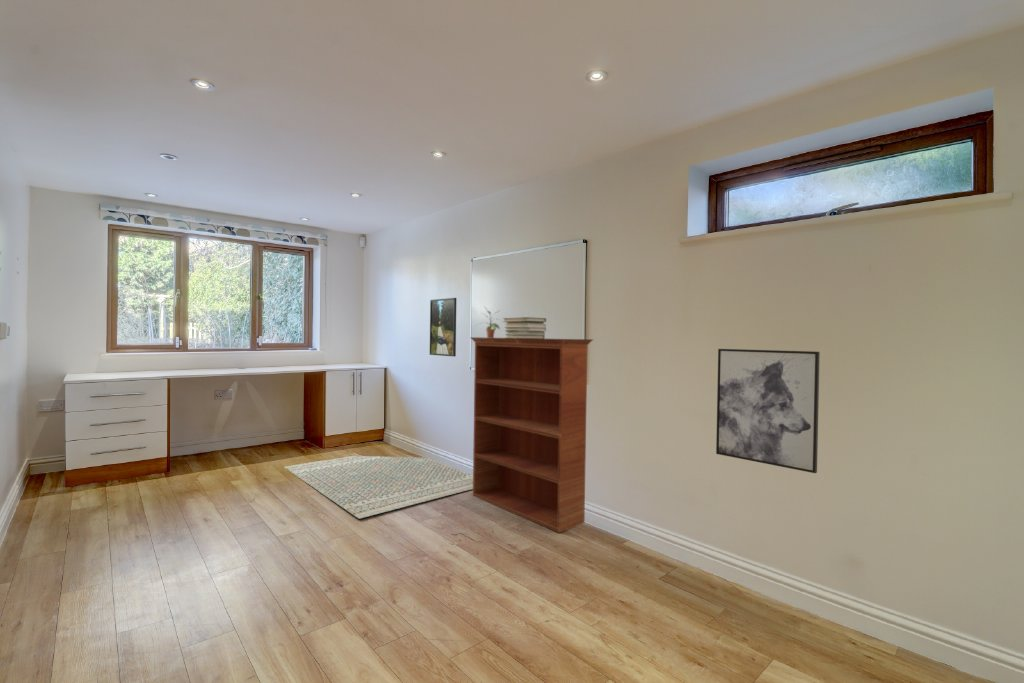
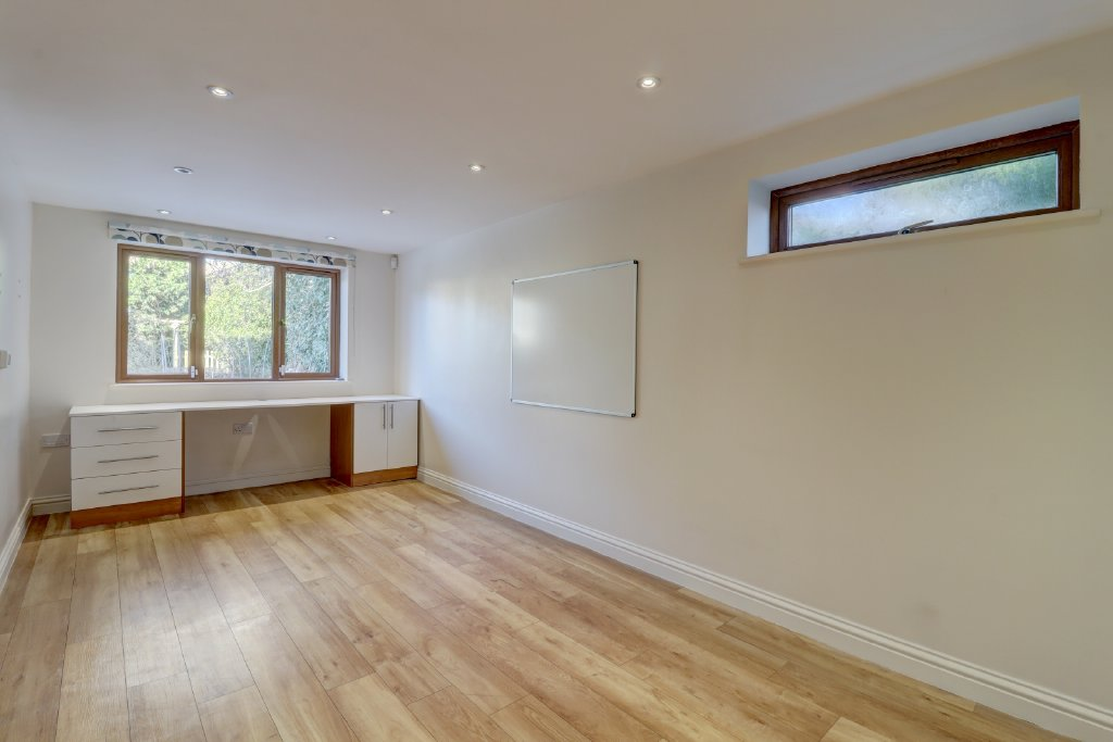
- book stack [502,316,547,339]
- potted plant [475,305,501,338]
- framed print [429,297,457,357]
- bookcase [469,336,595,534]
- wall art [715,348,821,474]
- rug [283,455,473,520]
